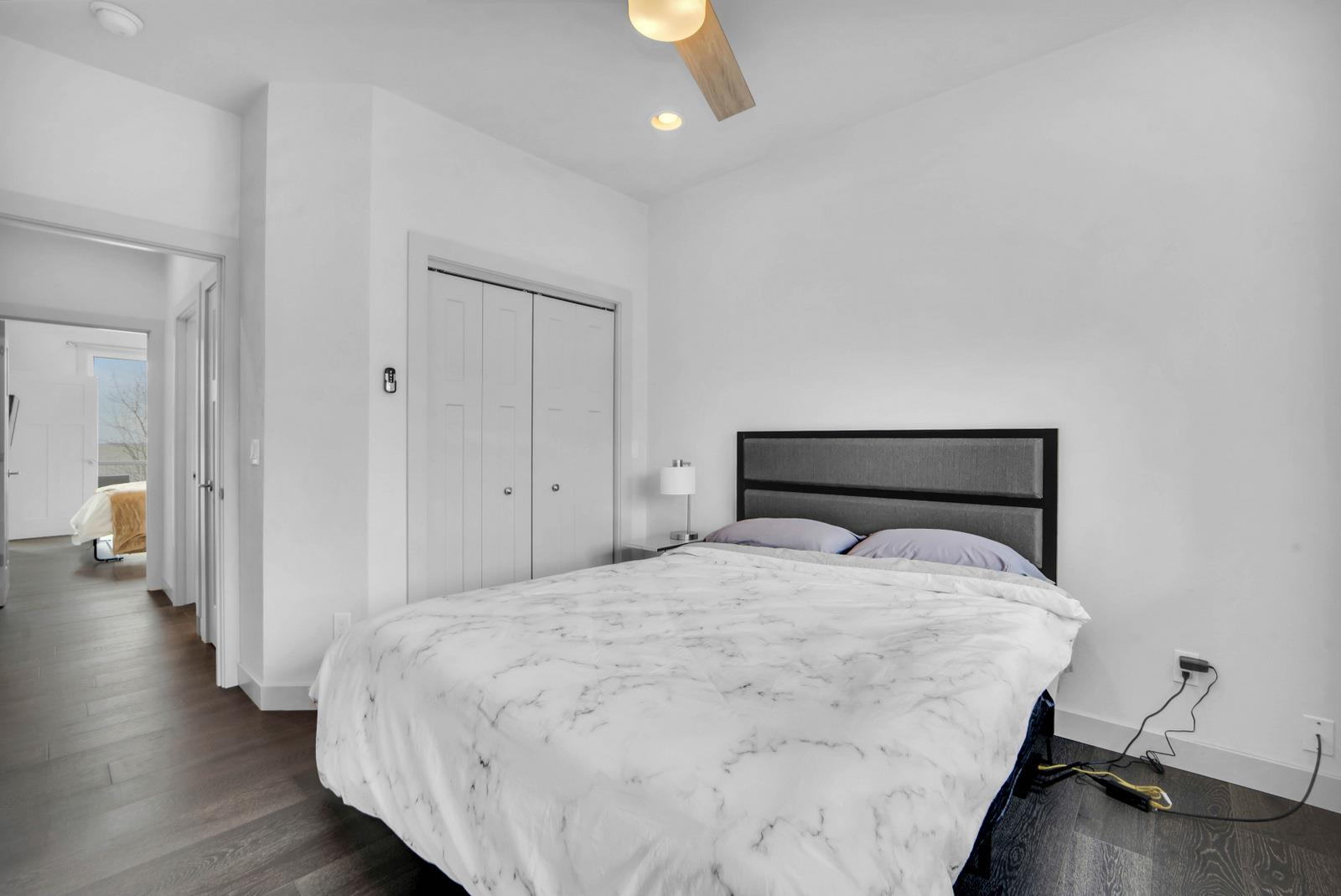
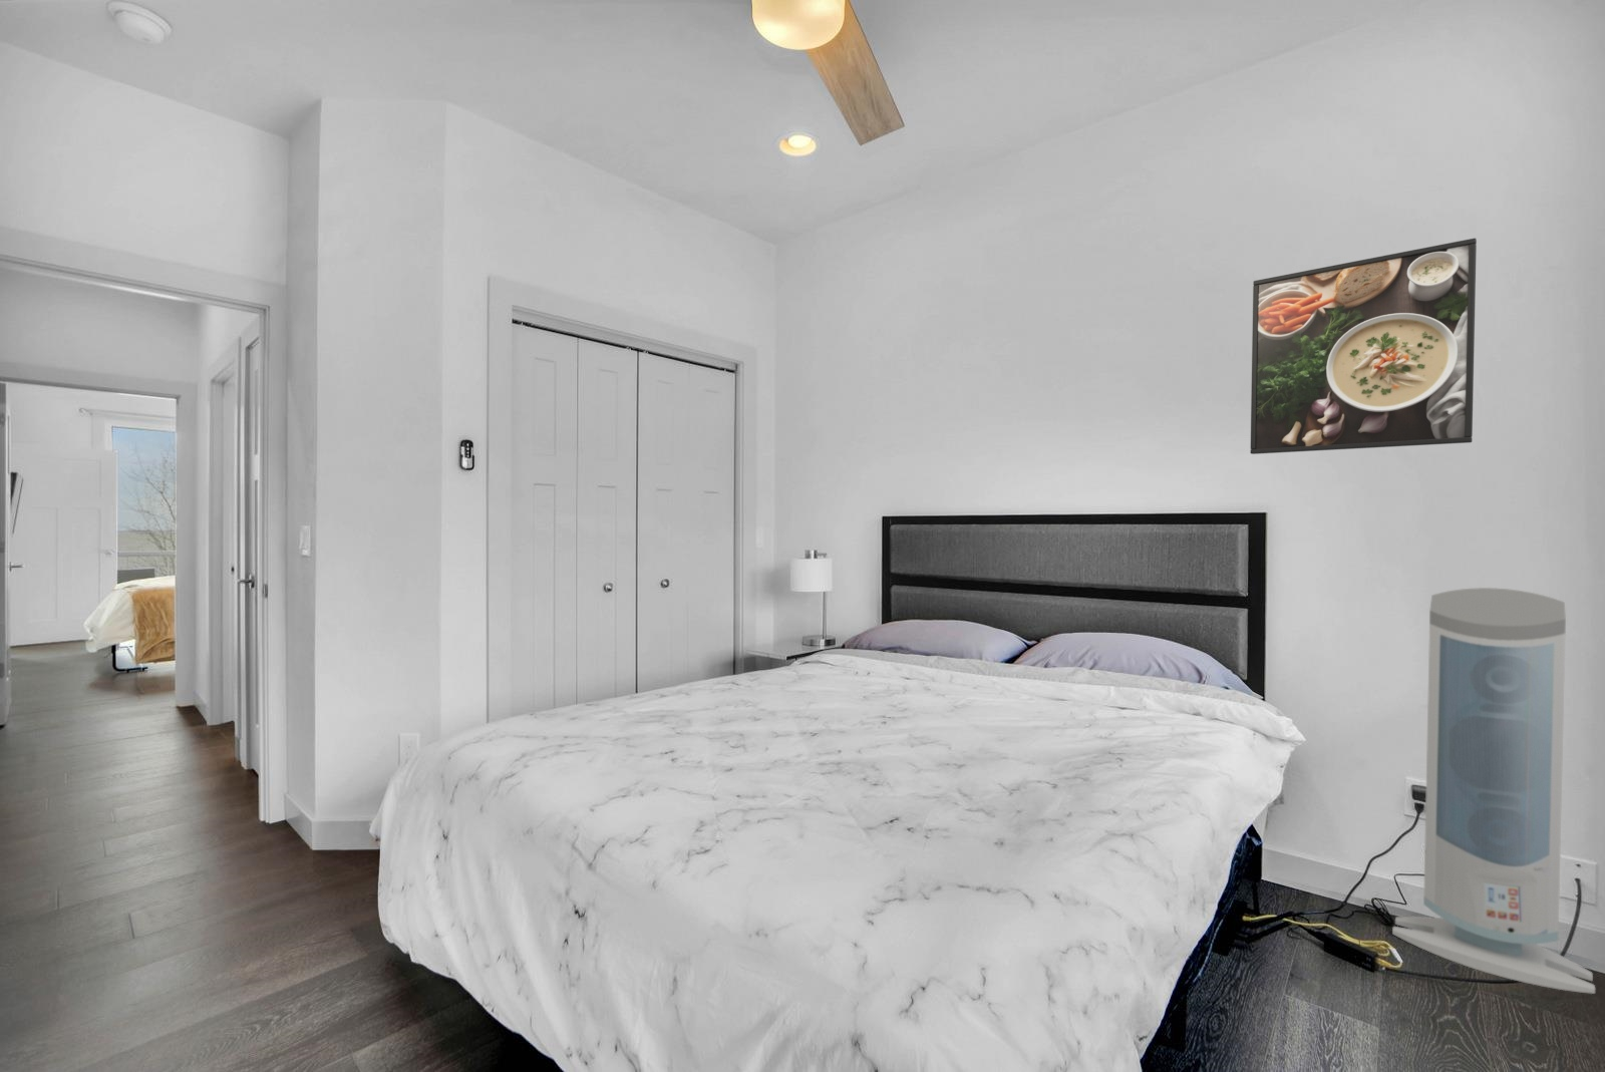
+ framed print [1248,238,1478,456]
+ air purifier [1391,586,1595,994]
